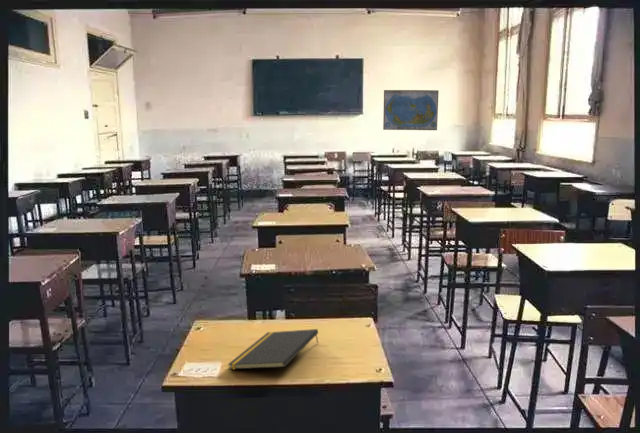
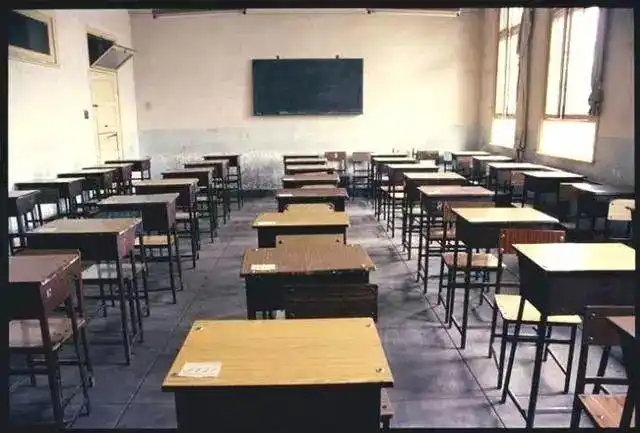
- world map [382,89,440,131]
- notepad [227,328,319,371]
